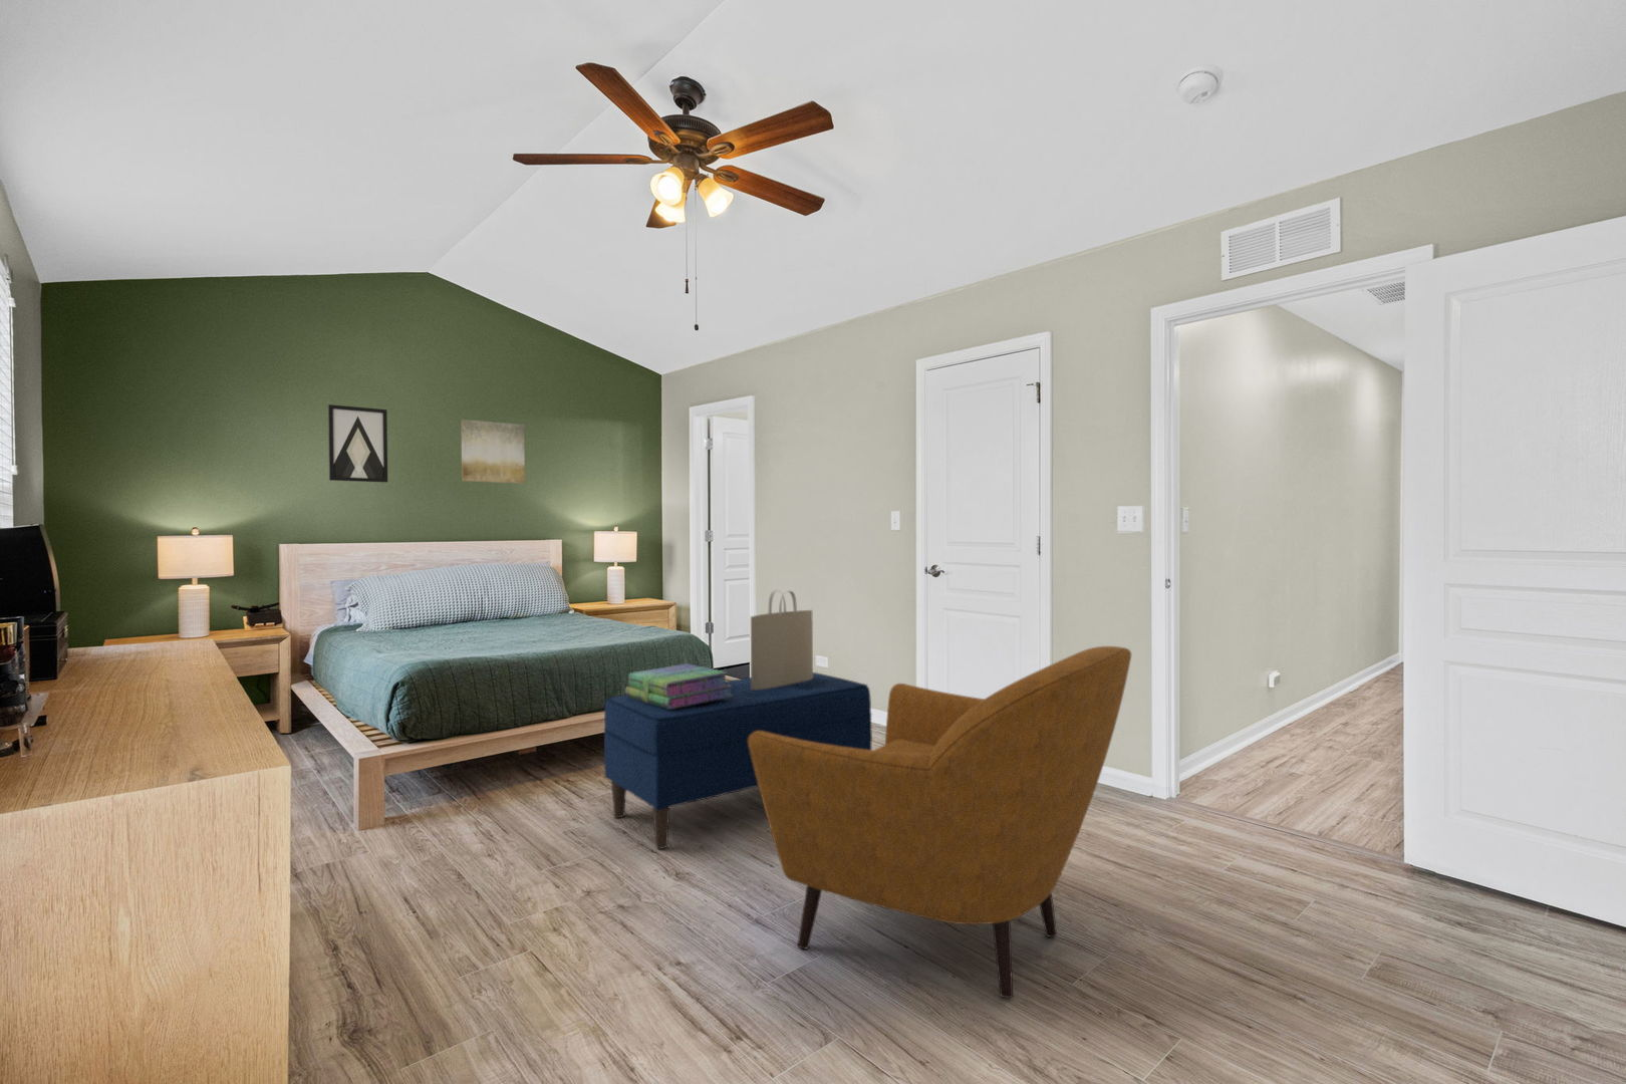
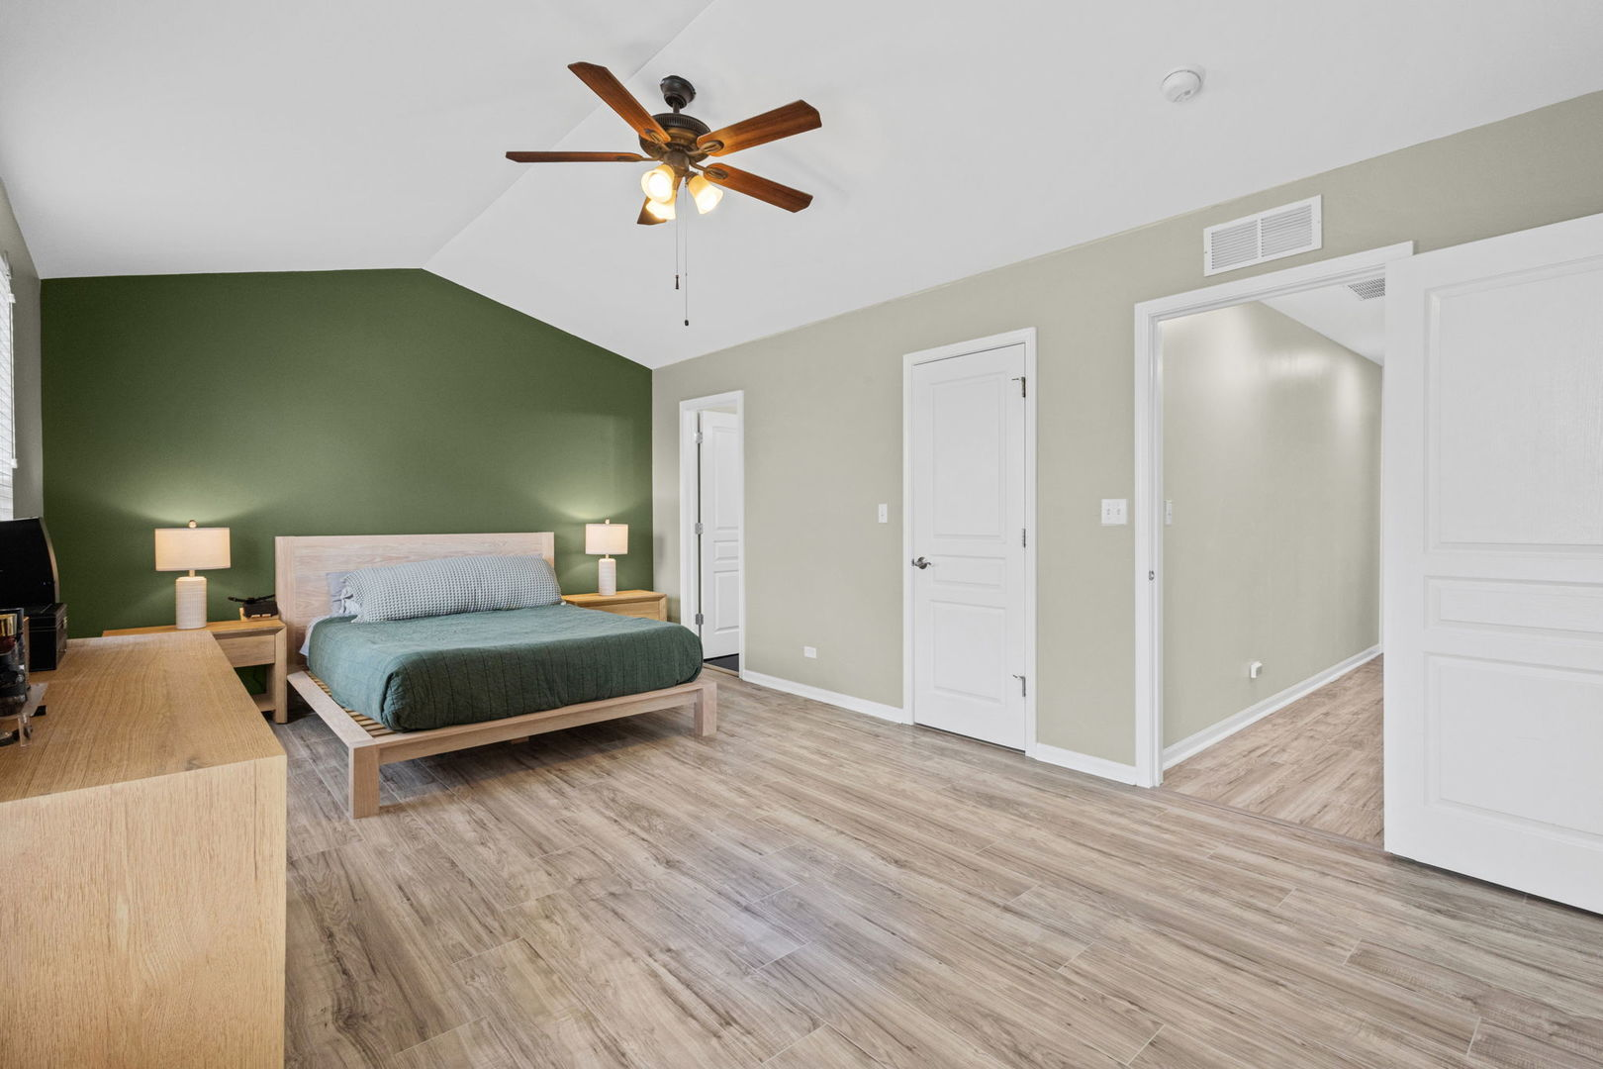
- wall art [327,404,388,484]
- stack of books [624,663,733,709]
- tote bag [750,589,814,690]
- wall art [460,419,526,484]
- armchair [748,645,1132,998]
- bench [604,671,873,851]
